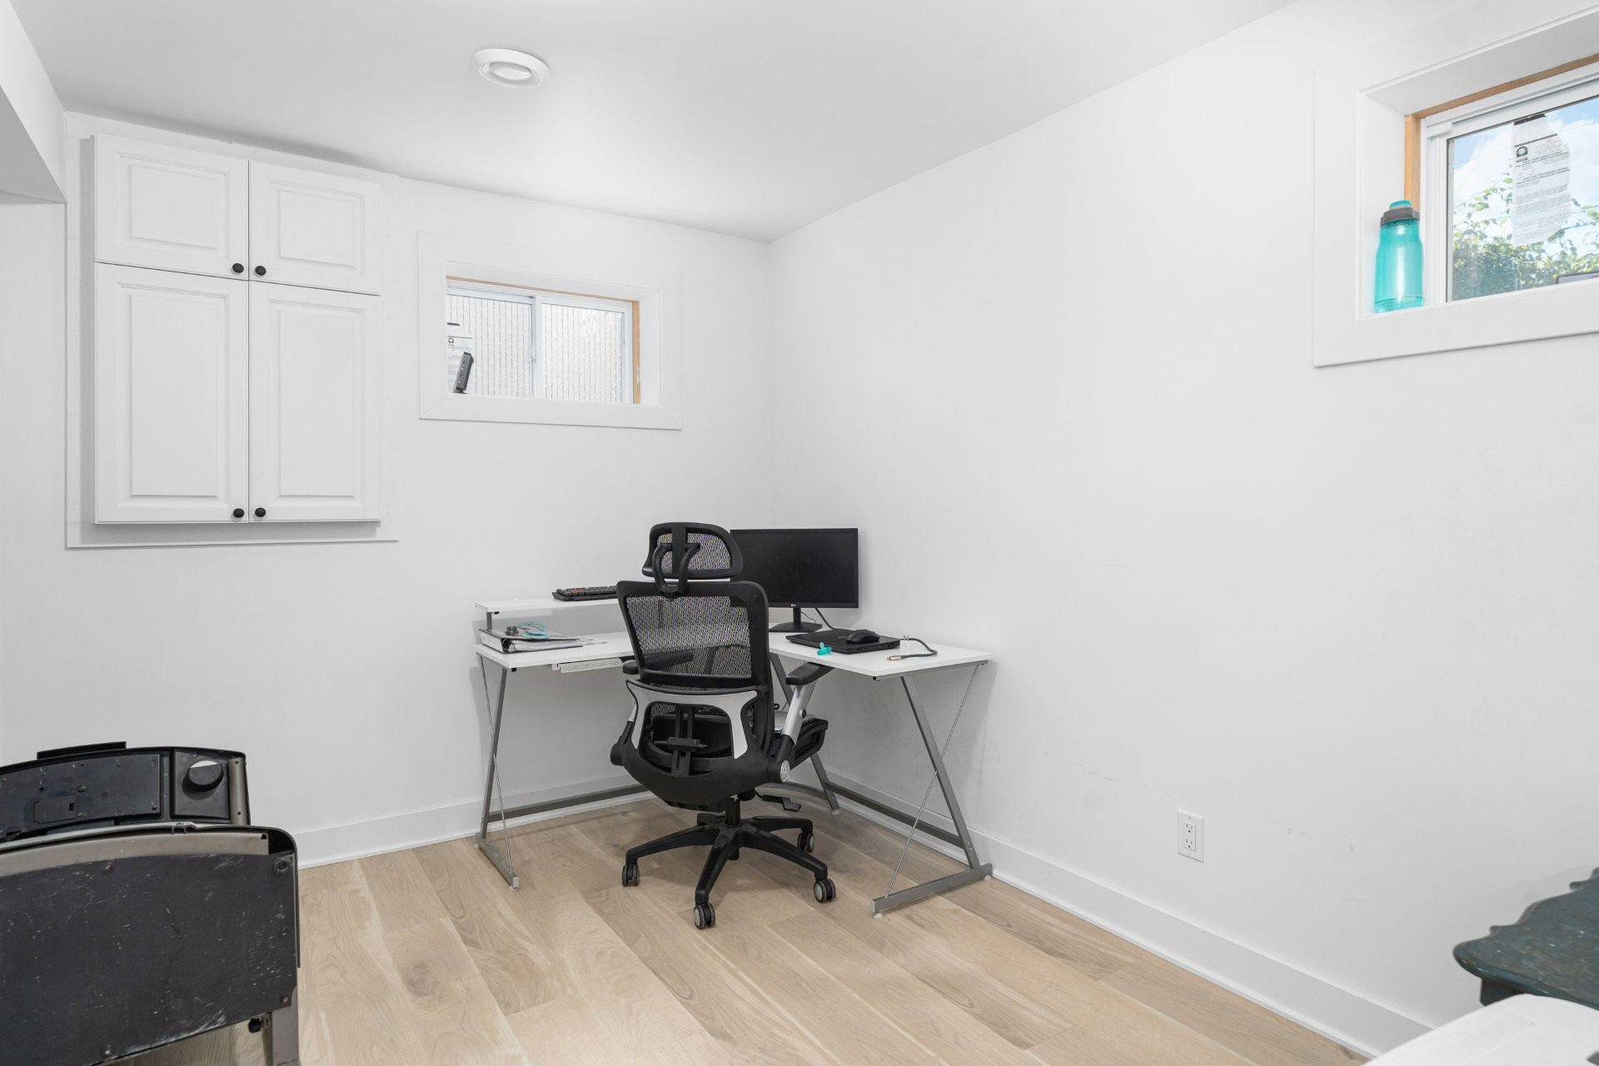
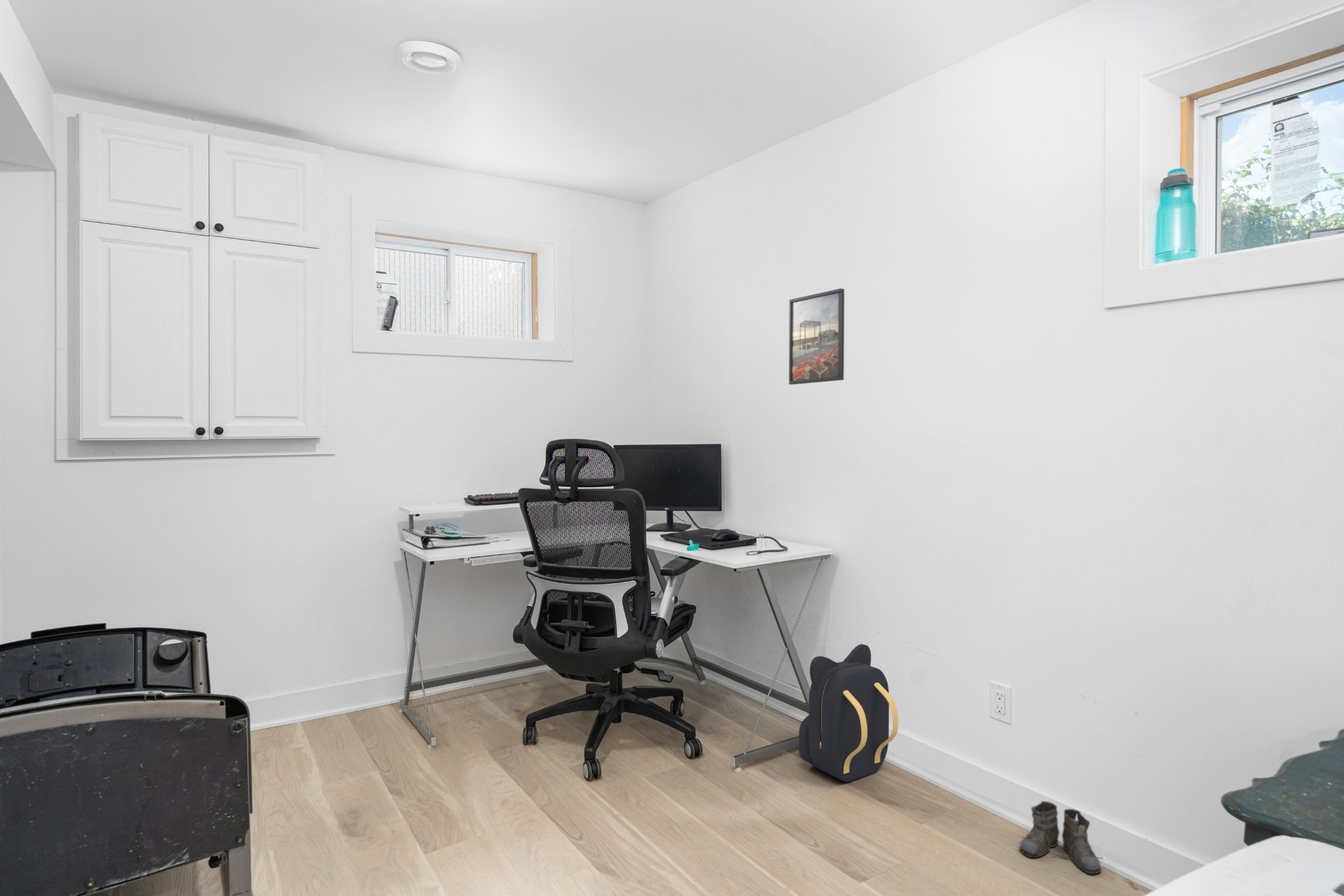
+ boots [1019,800,1103,875]
+ backpack [798,643,899,783]
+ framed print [788,288,845,385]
